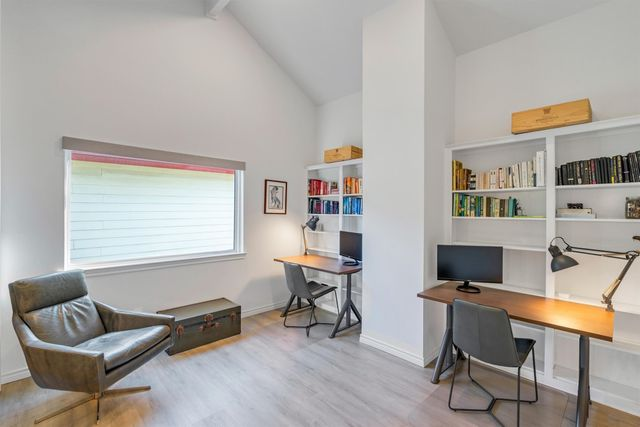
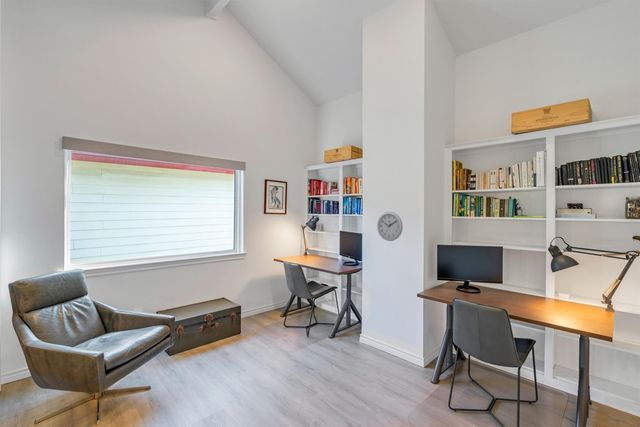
+ wall clock [376,211,404,242]
